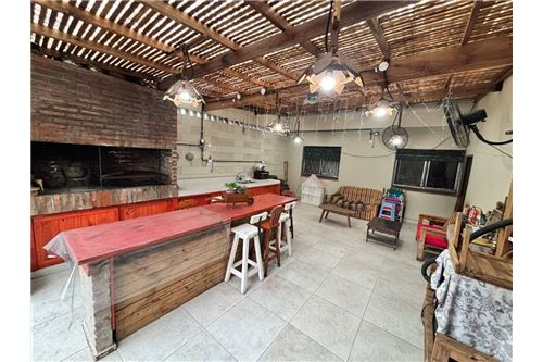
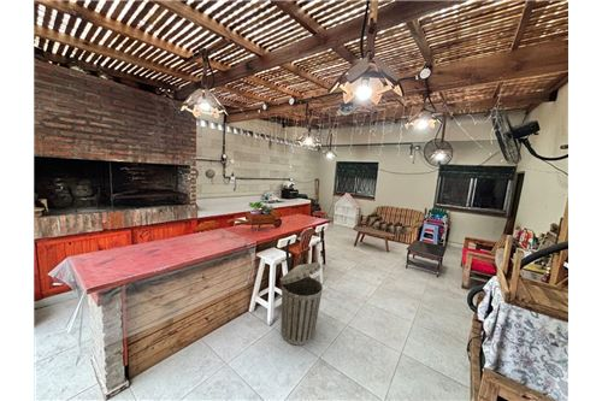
+ trash can [279,261,324,347]
